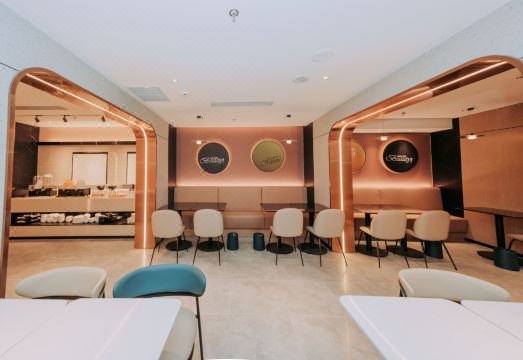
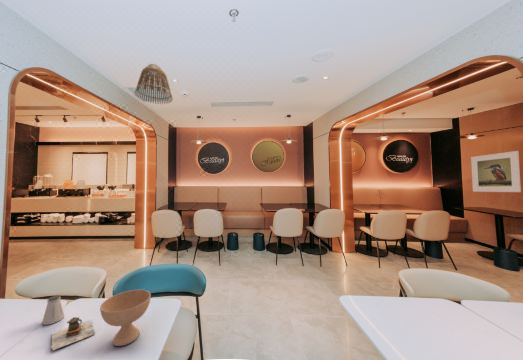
+ bowl [99,289,152,347]
+ saltshaker [41,295,65,326]
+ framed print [470,150,522,193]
+ teapot [50,316,96,351]
+ lamp shade [134,63,174,105]
